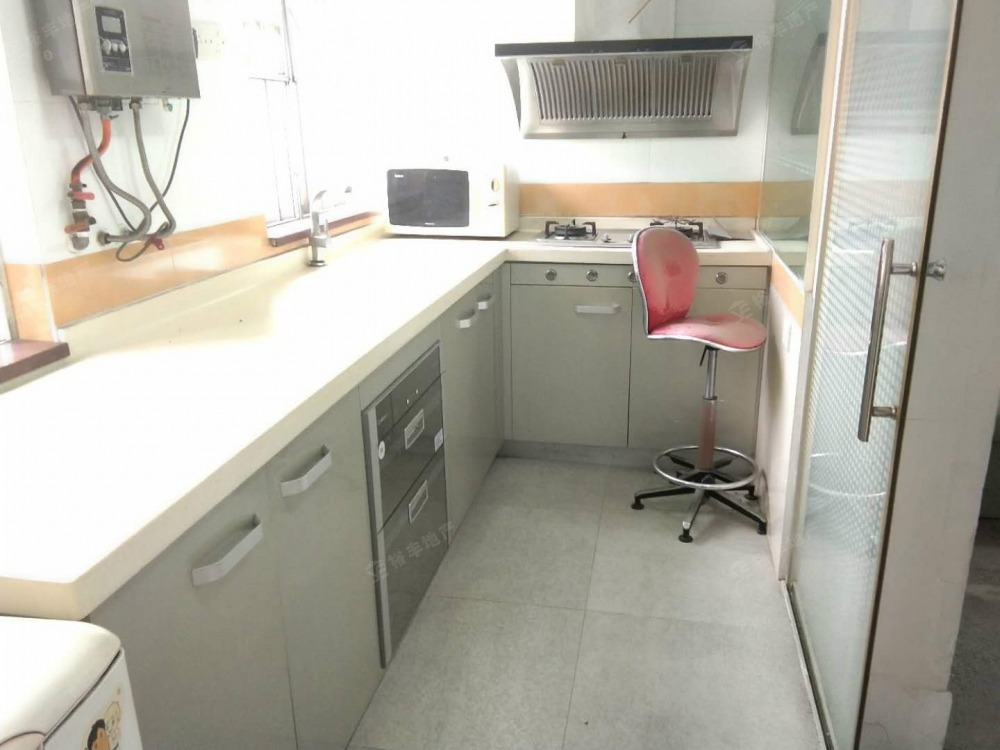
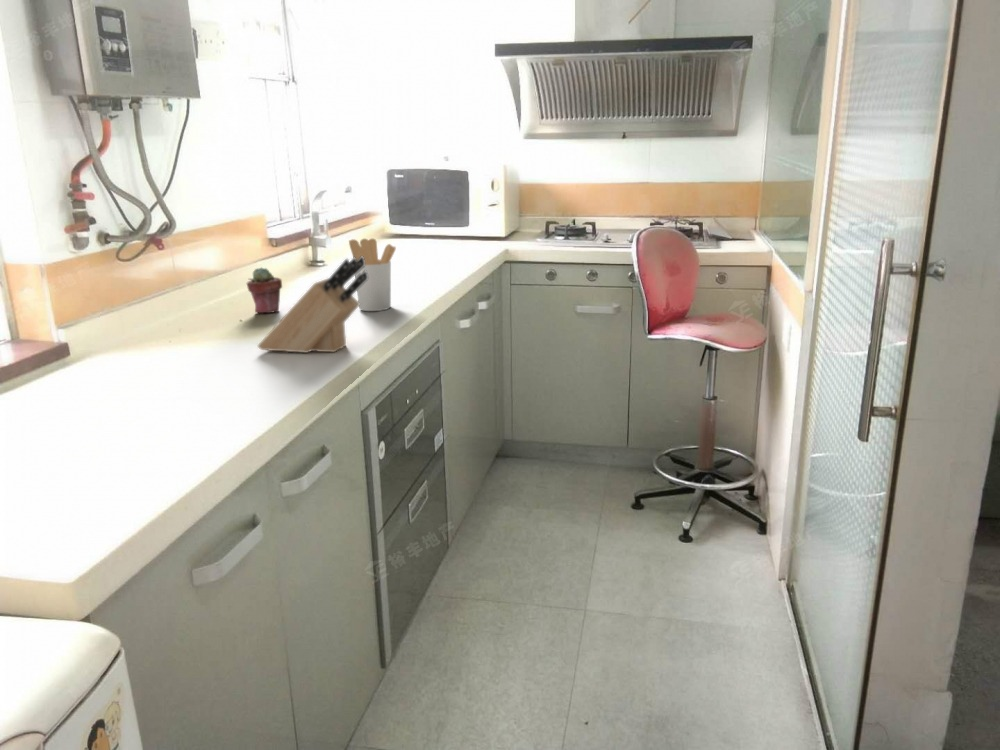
+ potted succulent [246,266,283,314]
+ knife block [256,256,368,354]
+ utensil holder [348,237,397,312]
